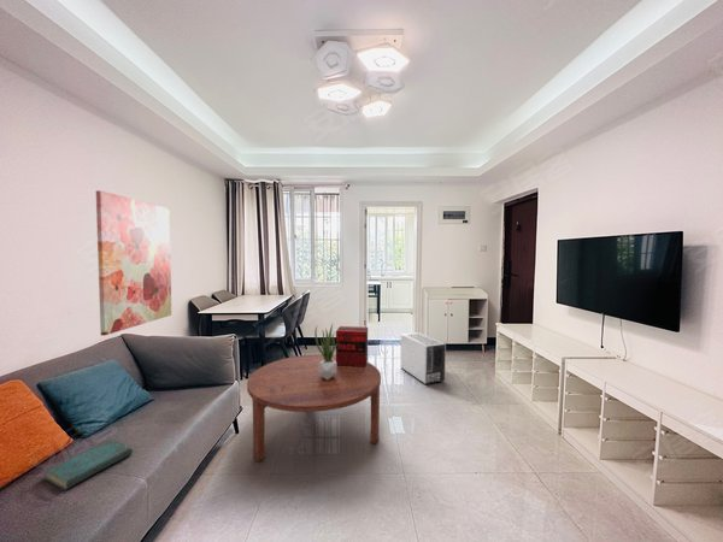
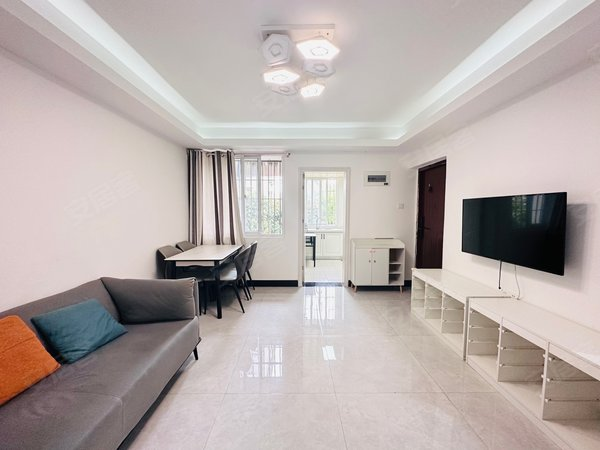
- decorative box [335,325,369,367]
- potted plant [313,323,339,379]
- book [43,438,134,490]
- coffee table [246,353,382,463]
- air purifier [399,331,447,387]
- wall art [95,190,172,337]
